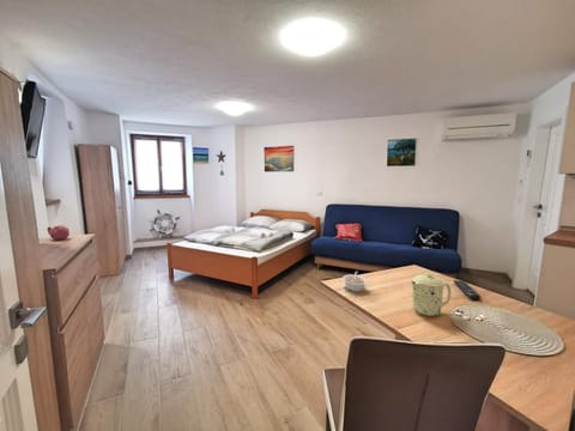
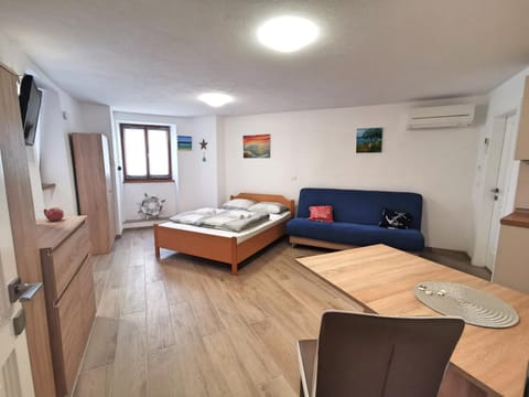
- legume [341,271,369,293]
- remote control [452,279,482,302]
- mug [408,272,452,317]
